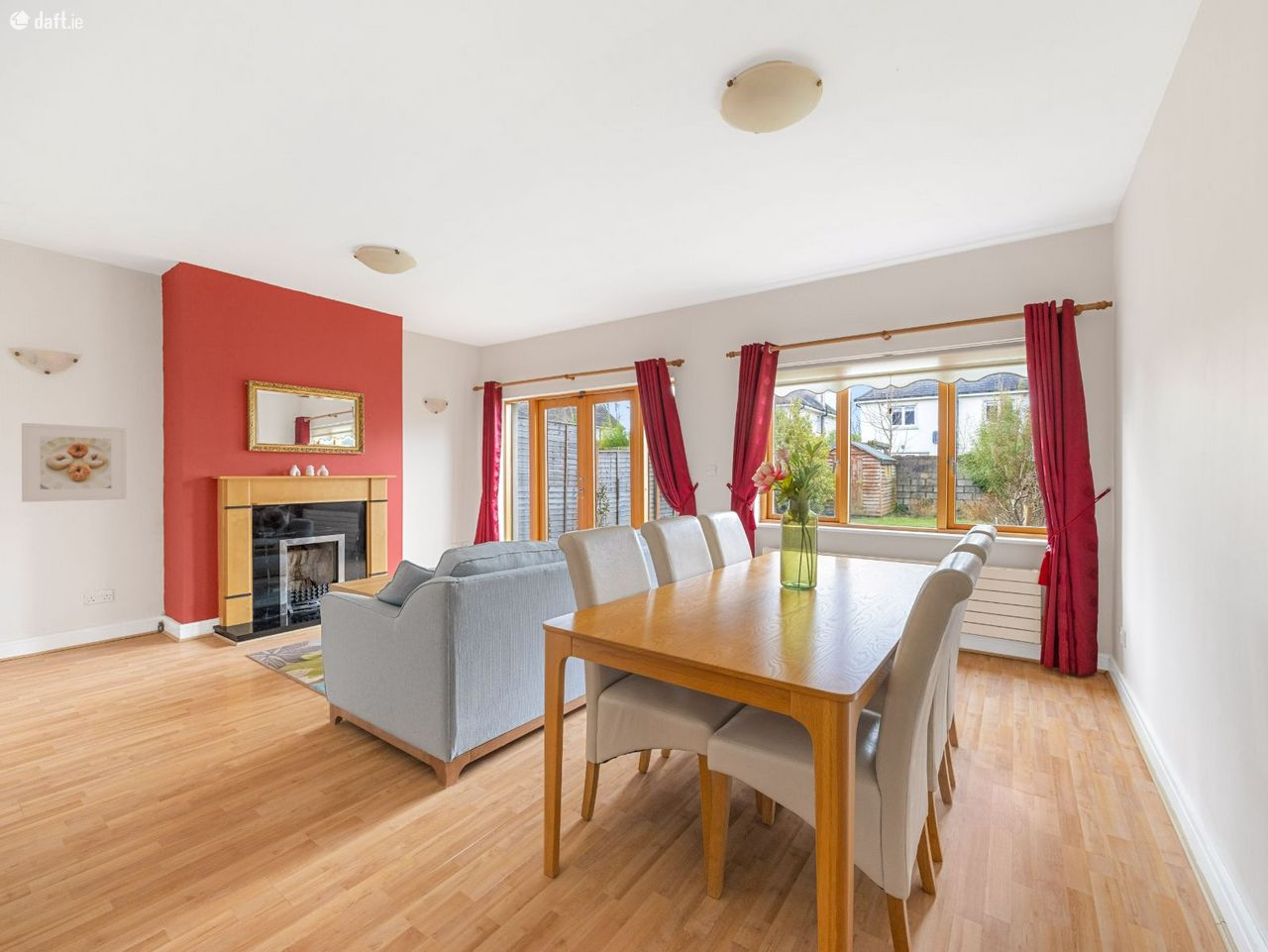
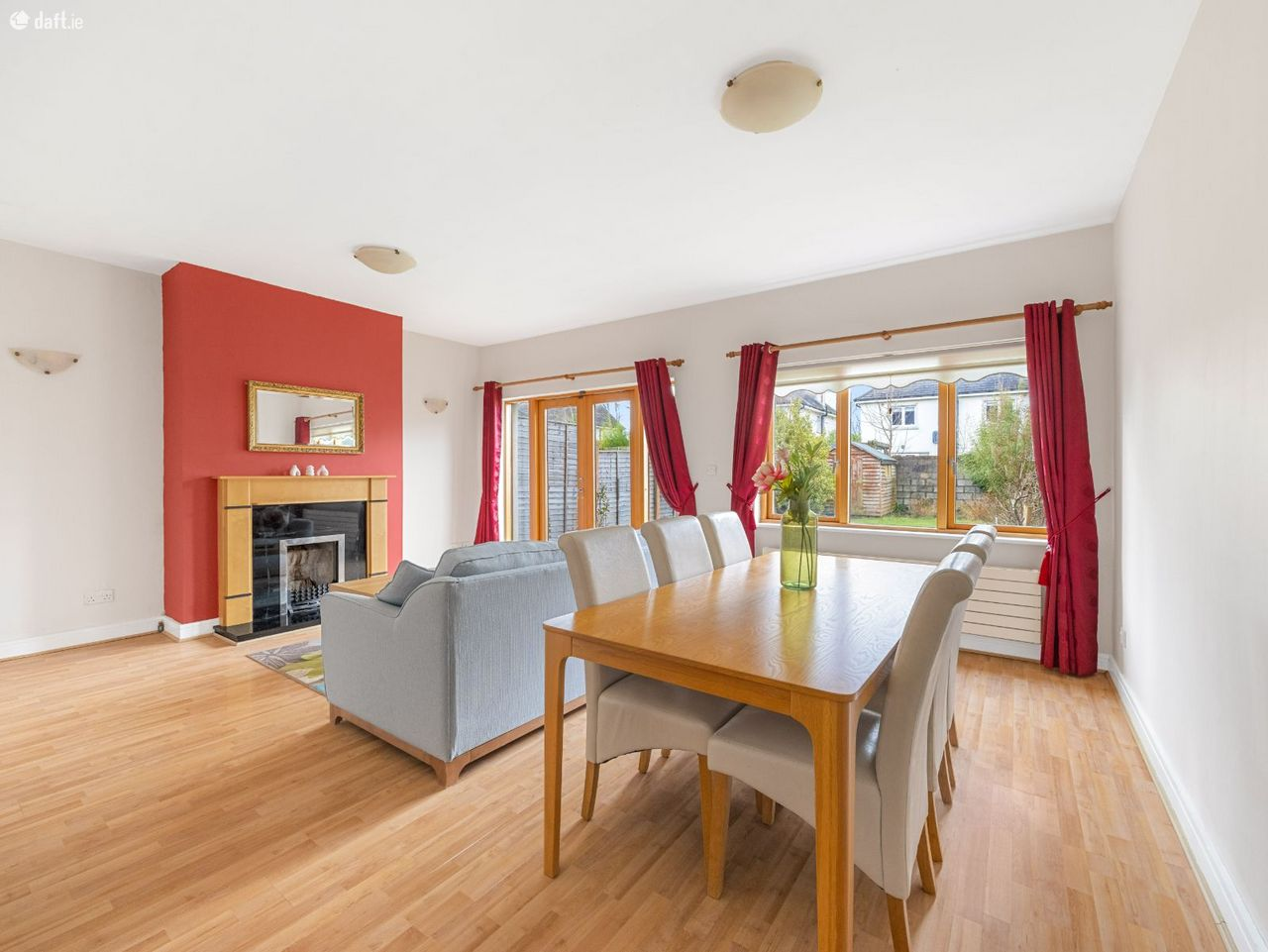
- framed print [21,422,128,503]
